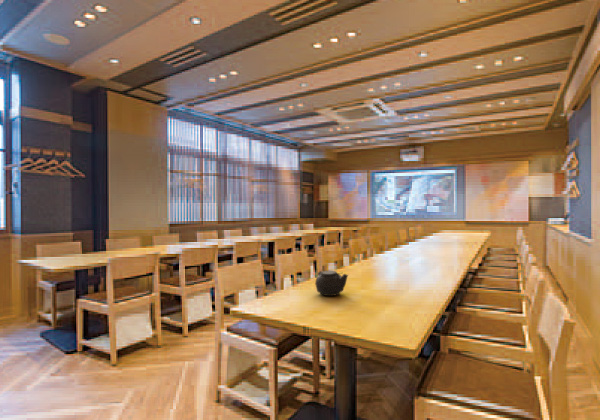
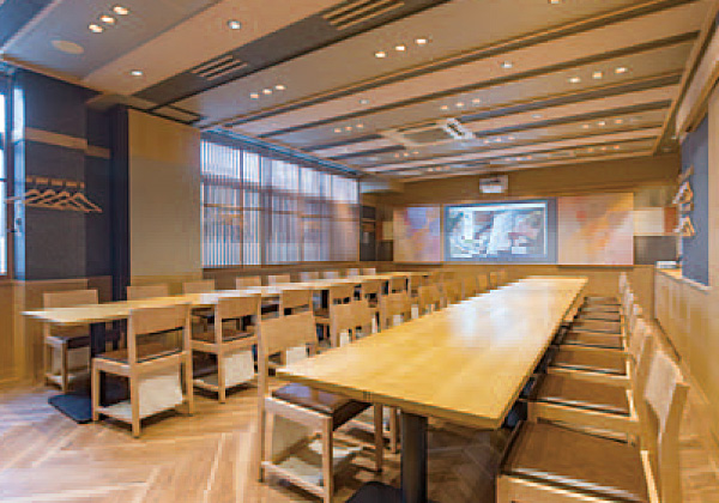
- teapot [314,270,349,297]
